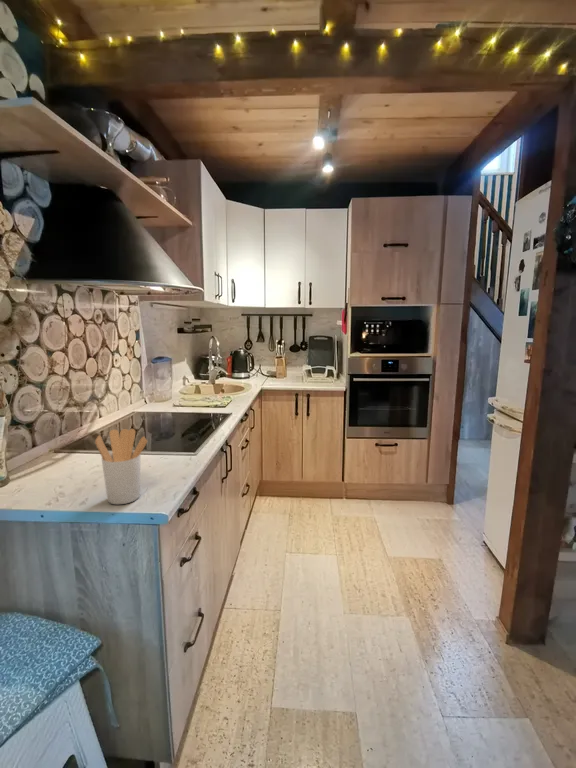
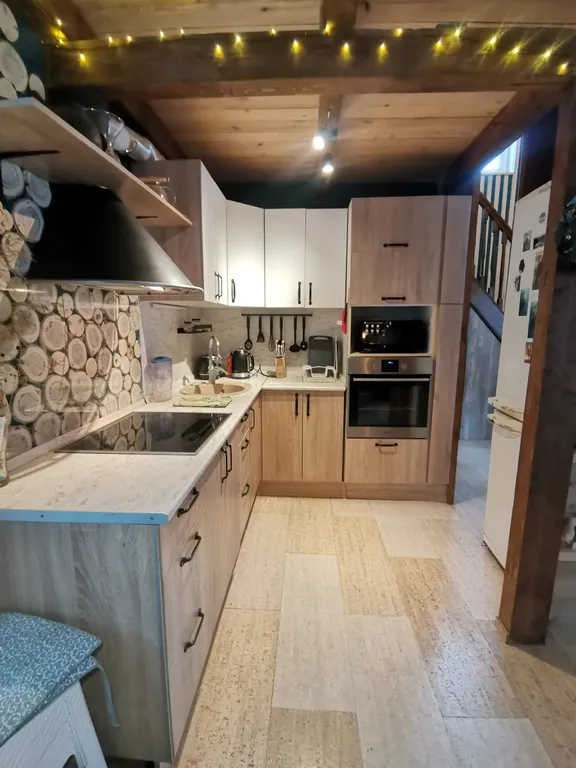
- utensil holder [94,428,148,505]
